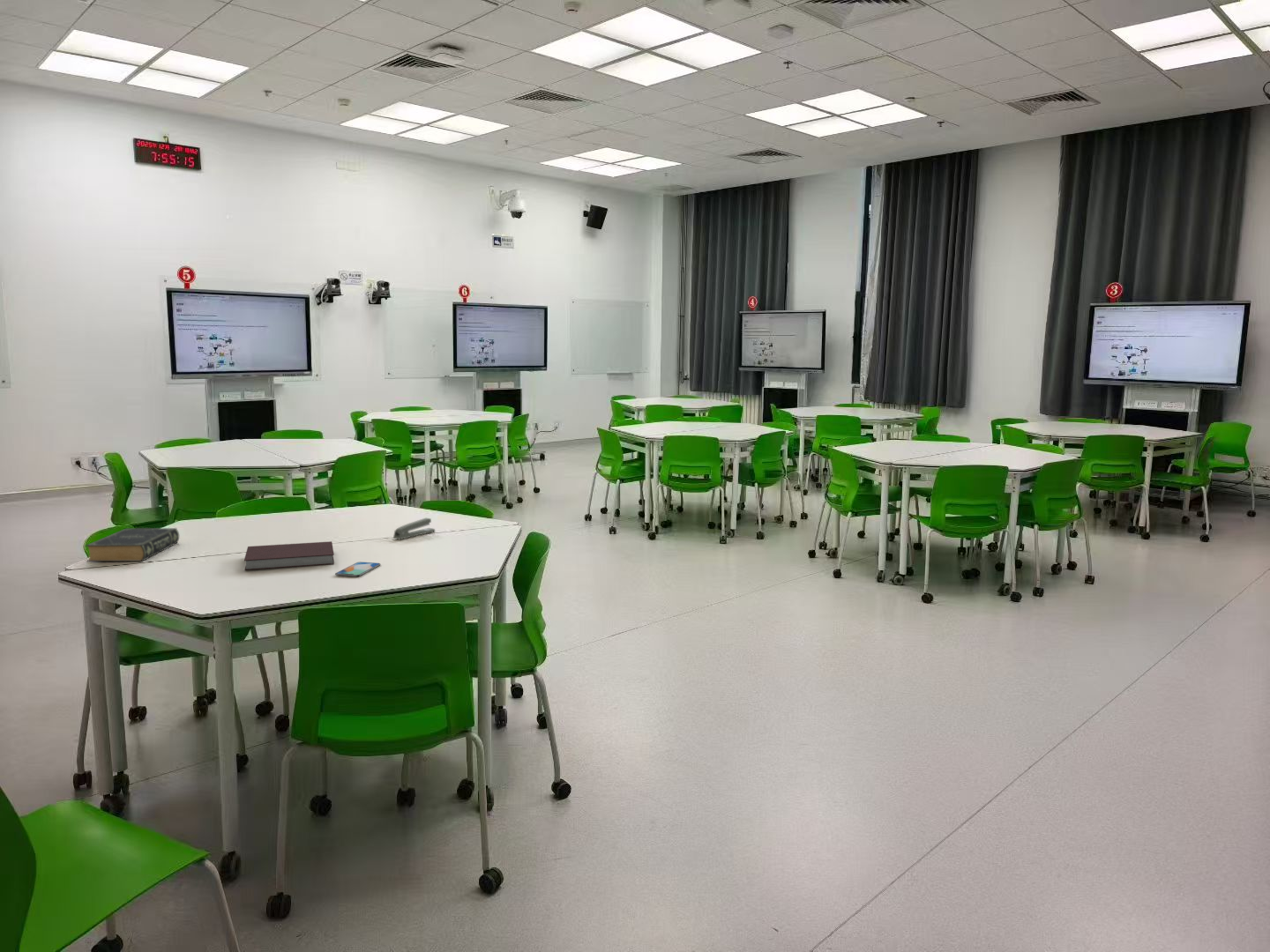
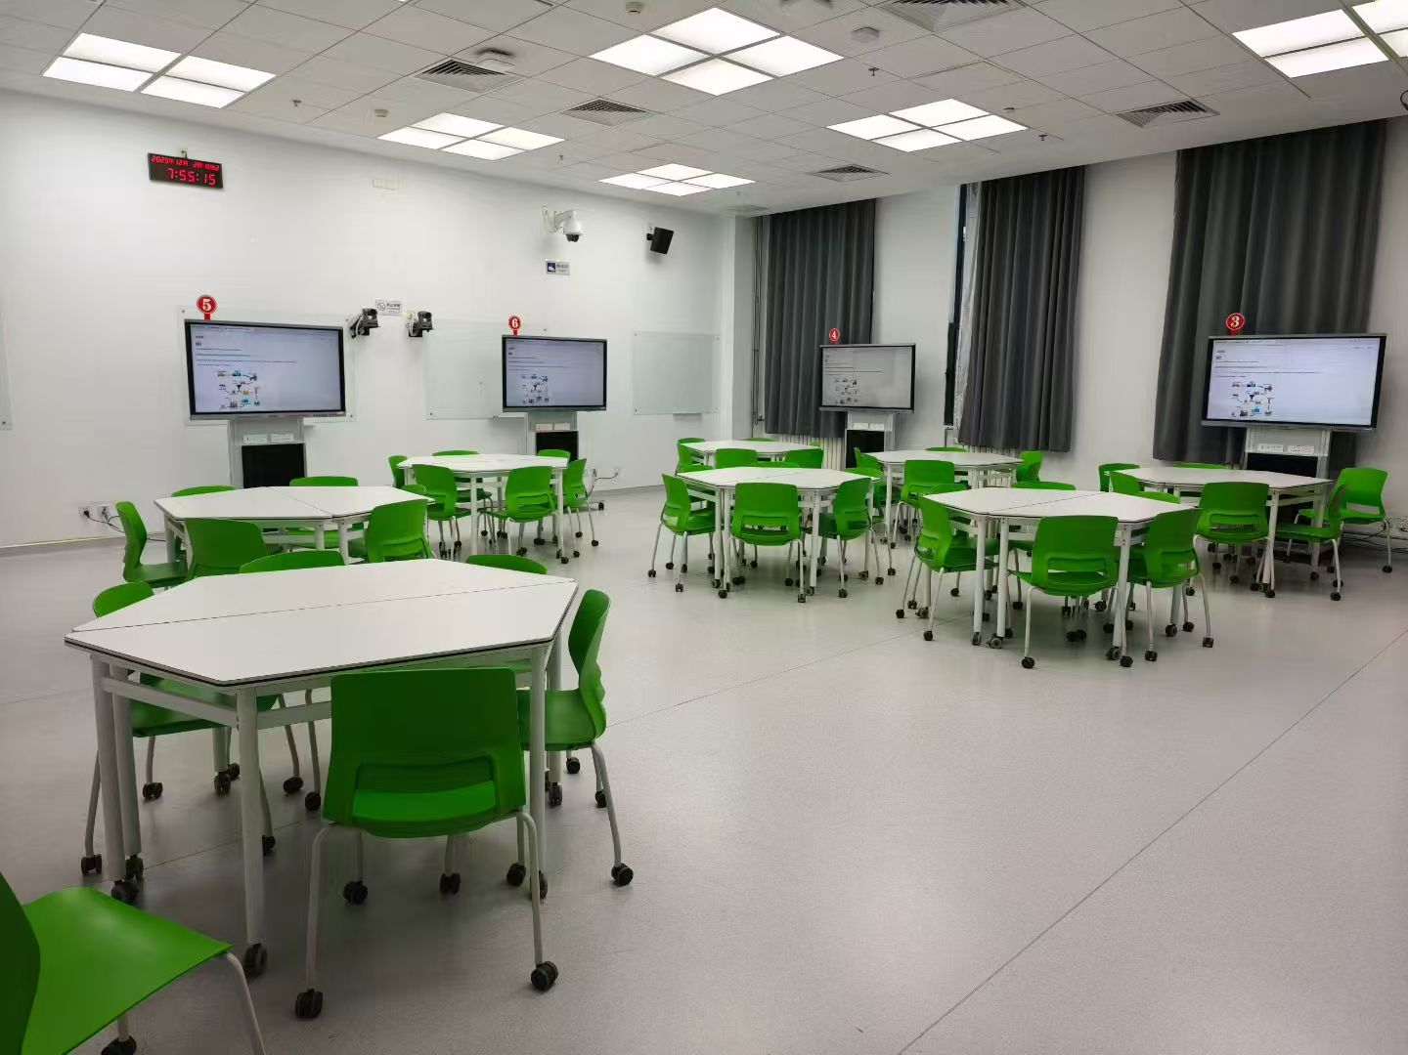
- notebook [243,540,335,571]
- stapler [392,517,437,540]
- smartphone [334,561,382,577]
- book [85,527,180,562]
